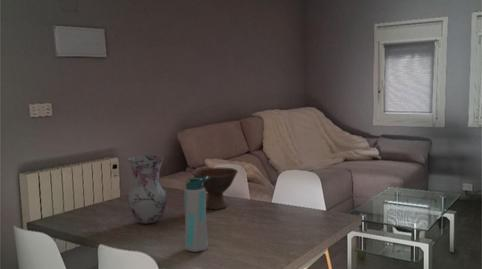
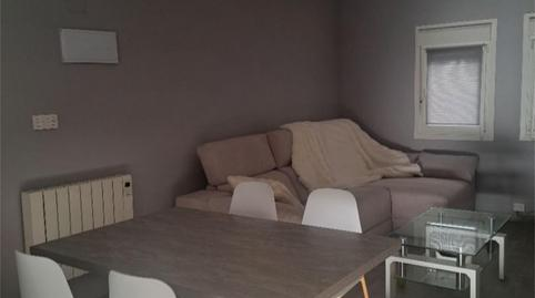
- bowl [191,166,239,210]
- vase [127,154,168,225]
- water bottle [183,176,210,253]
